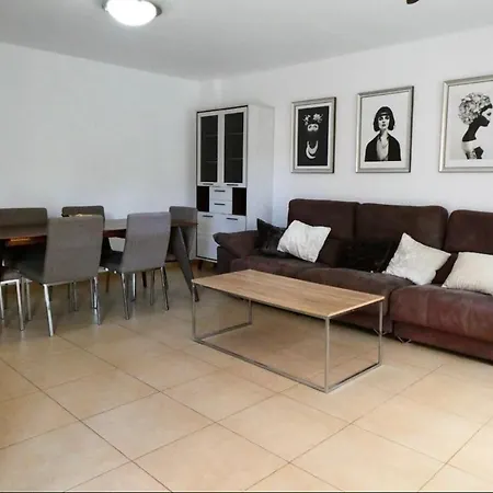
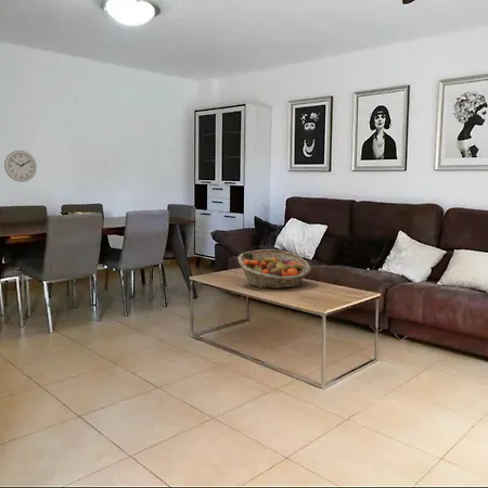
+ fruit basket [236,248,311,290]
+ wall clock [3,150,38,183]
